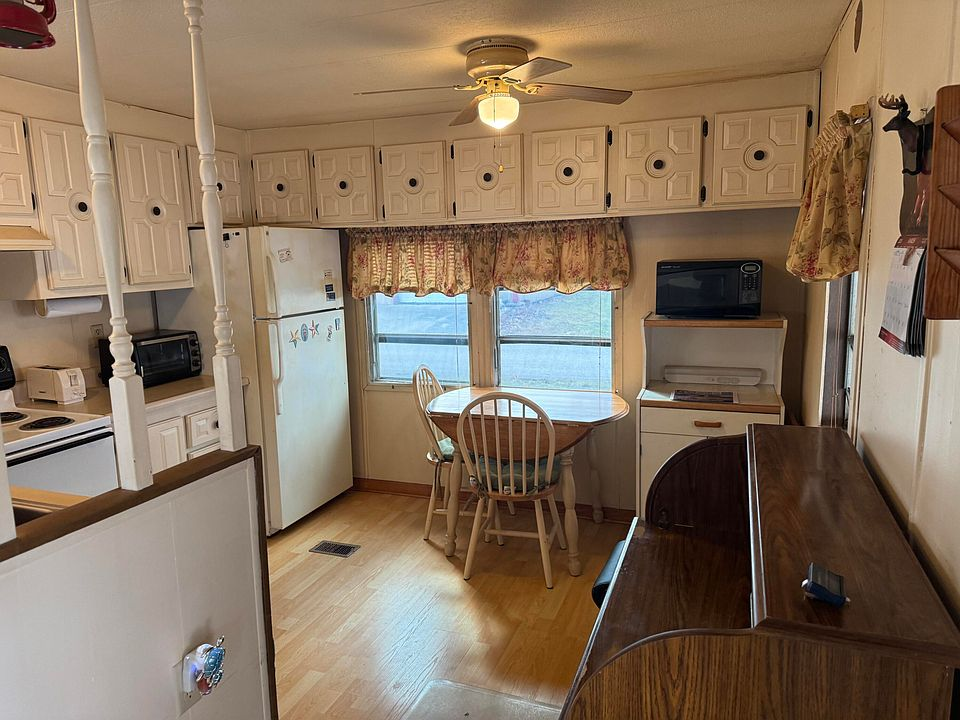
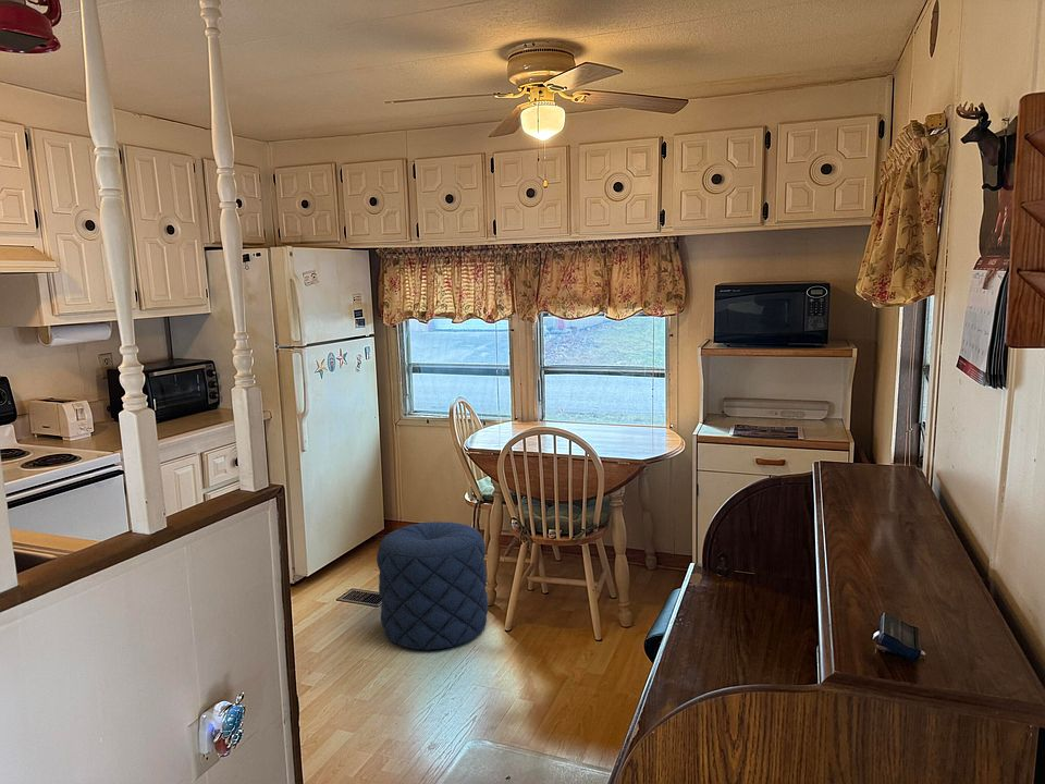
+ pouf [376,520,489,651]
